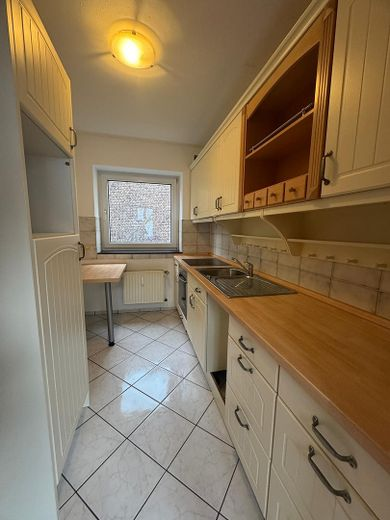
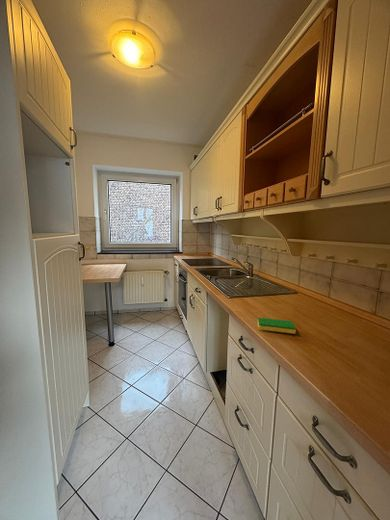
+ dish sponge [257,317,297,335]
